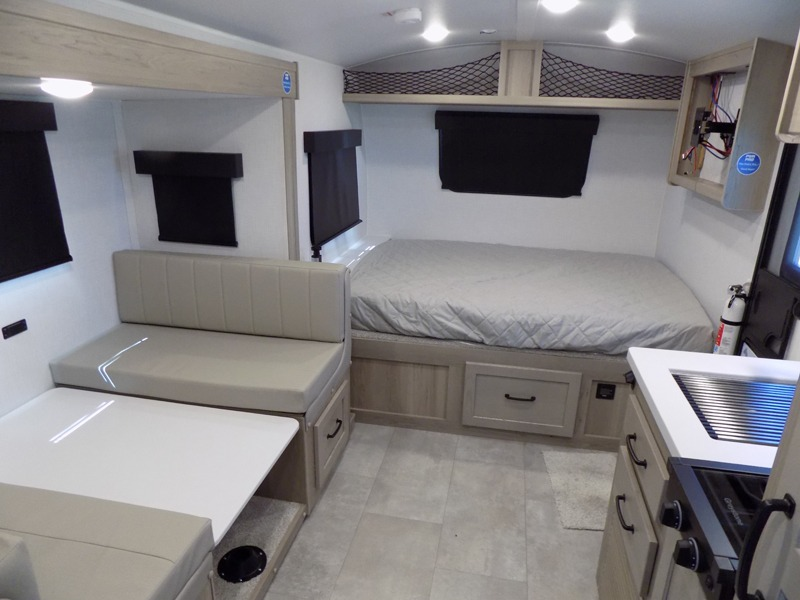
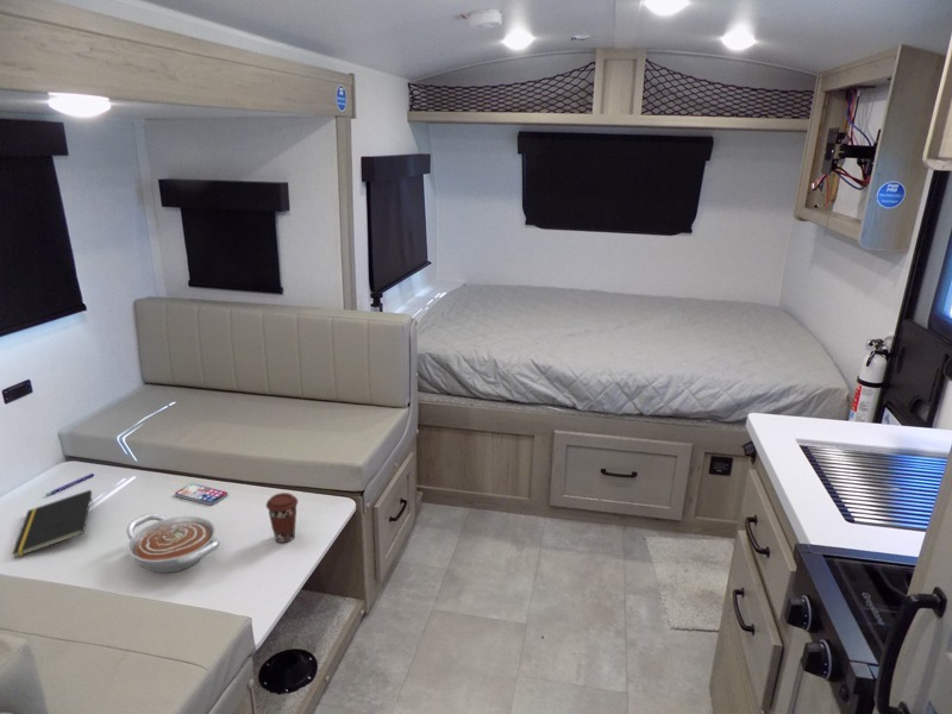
+ notepad [11,489,94,559]
+ pen [44,472,95,497]
+ bowl [126,512,221,574]
+ coffee cup [265,491,299,544]
+ smartphone [174,482,228,506]
